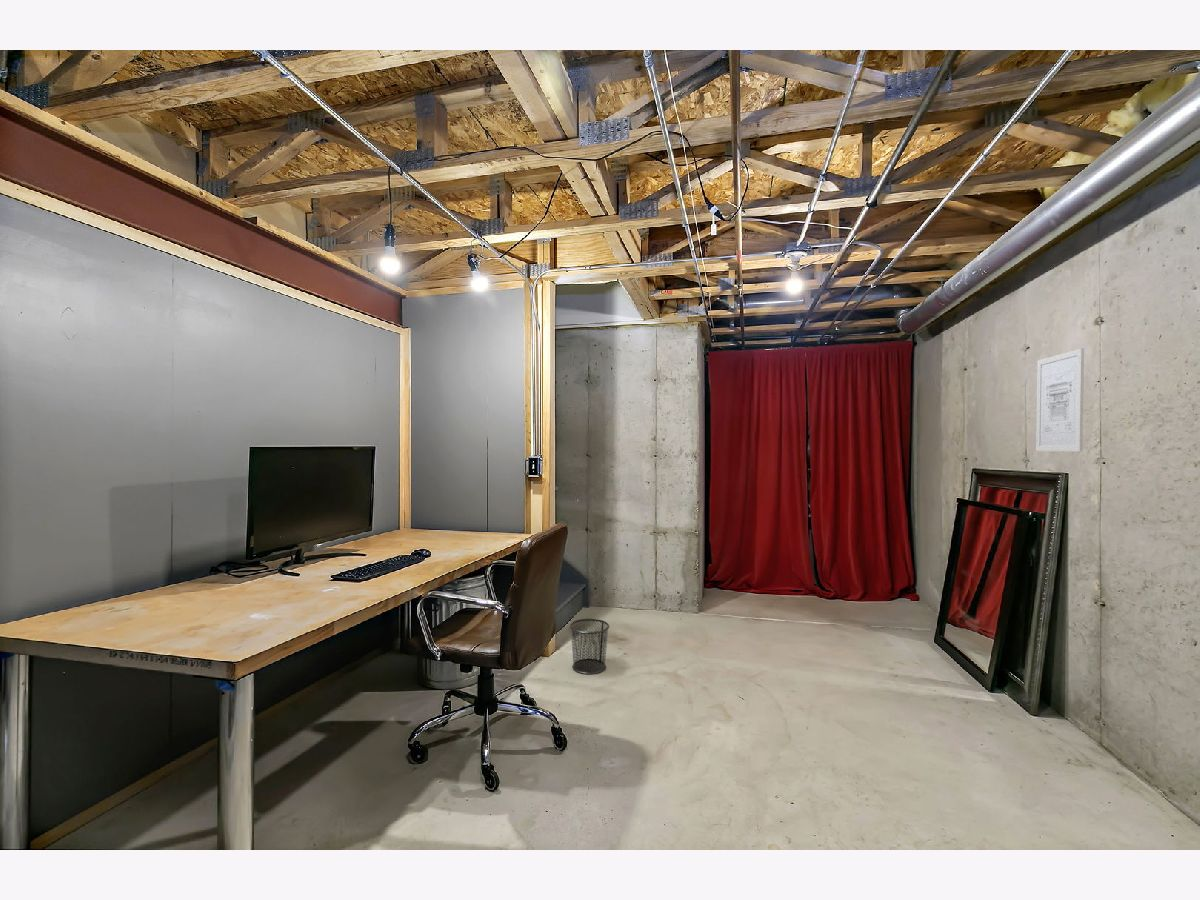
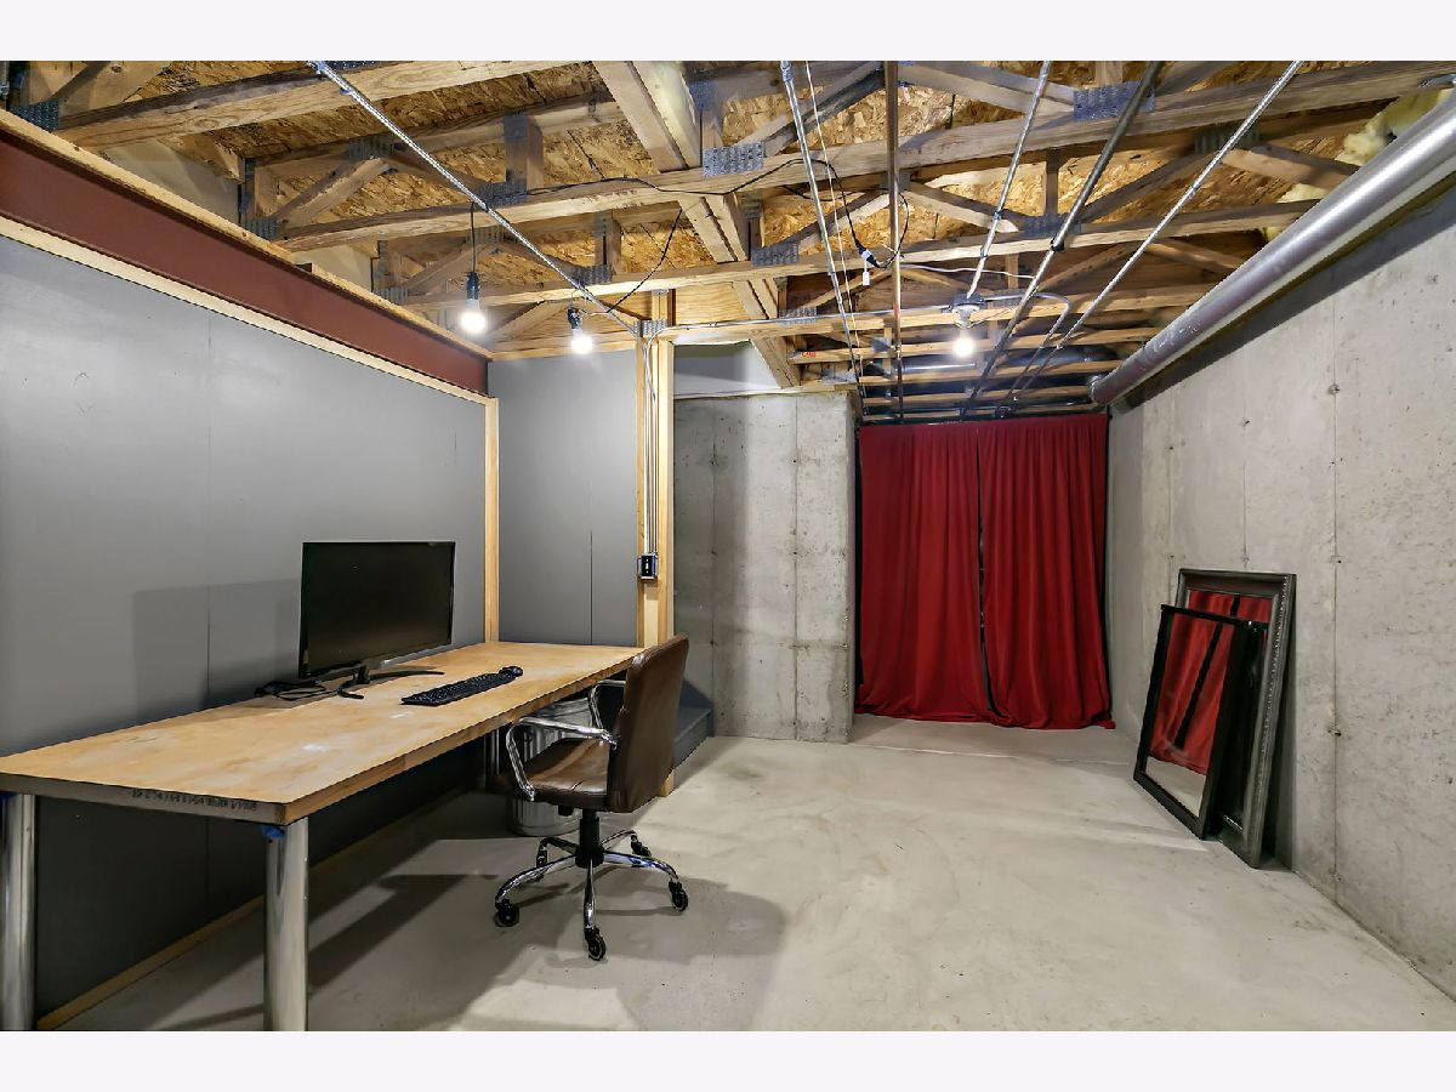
- waste bin [569,618,610,675]
- wall art [1035,347,1085,452]
